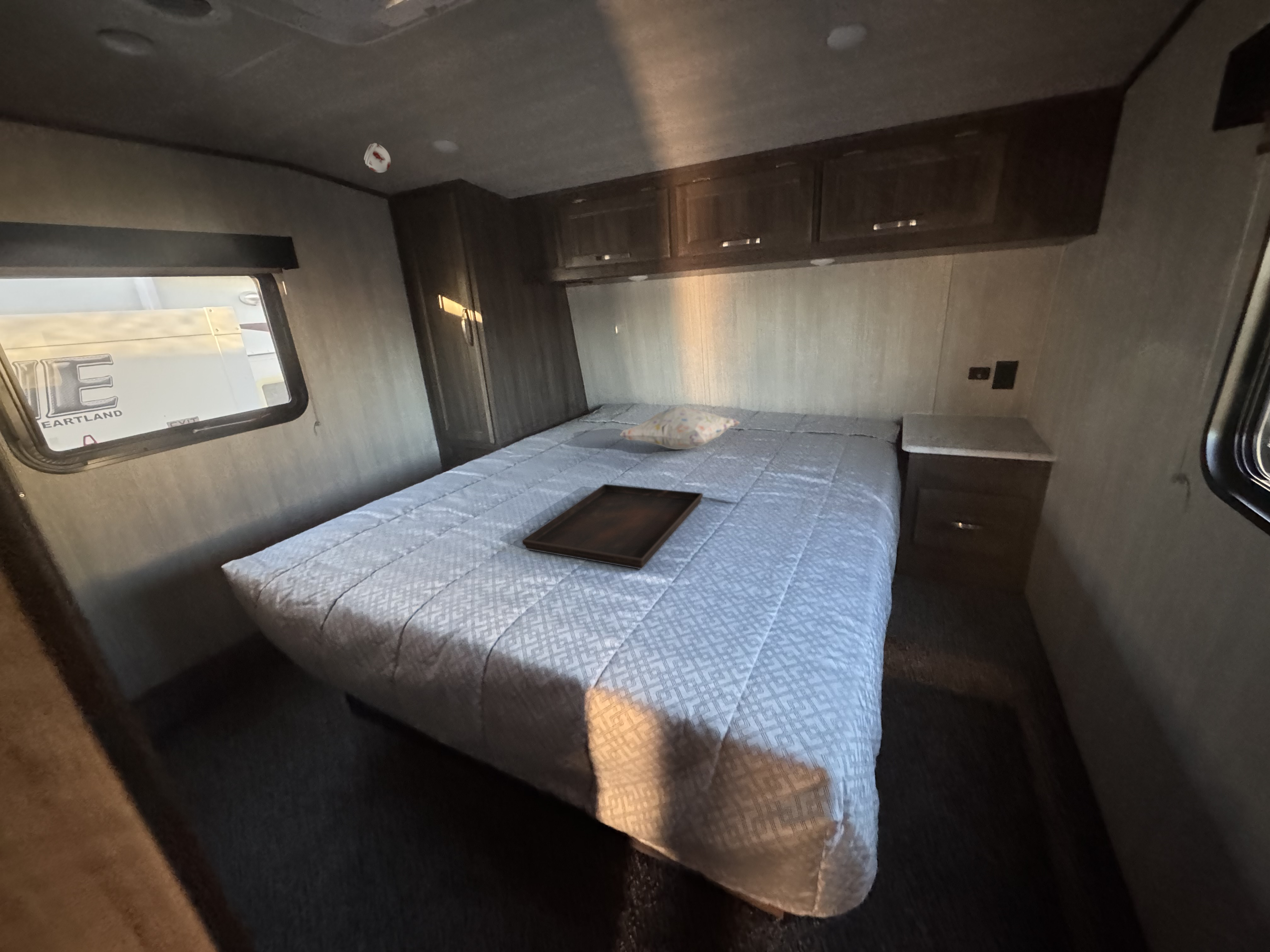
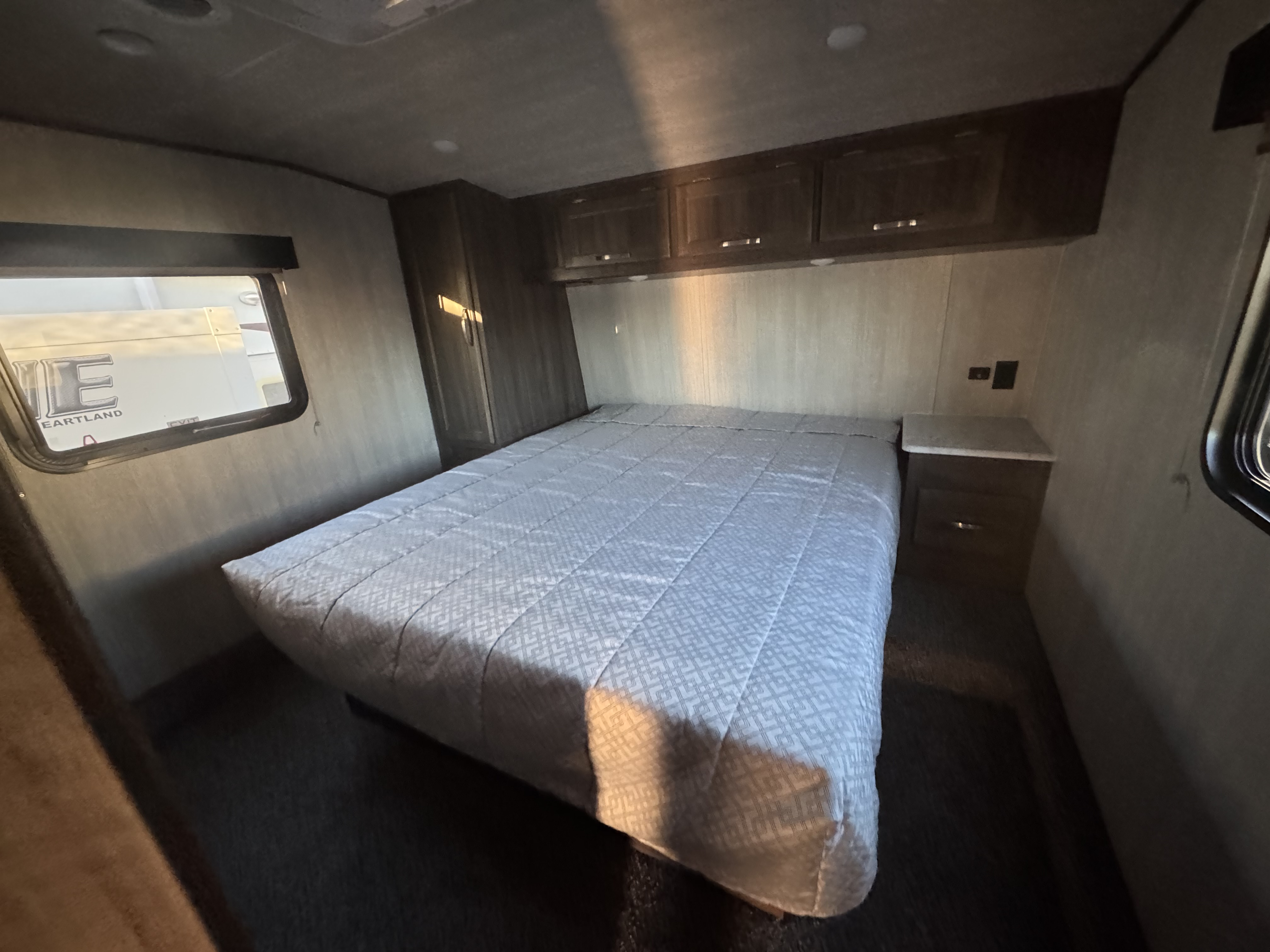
- smoke detector [364,143,391,173]
- decorative pillow [619,407,741,450]
- serving tray [521,484,703,569]
